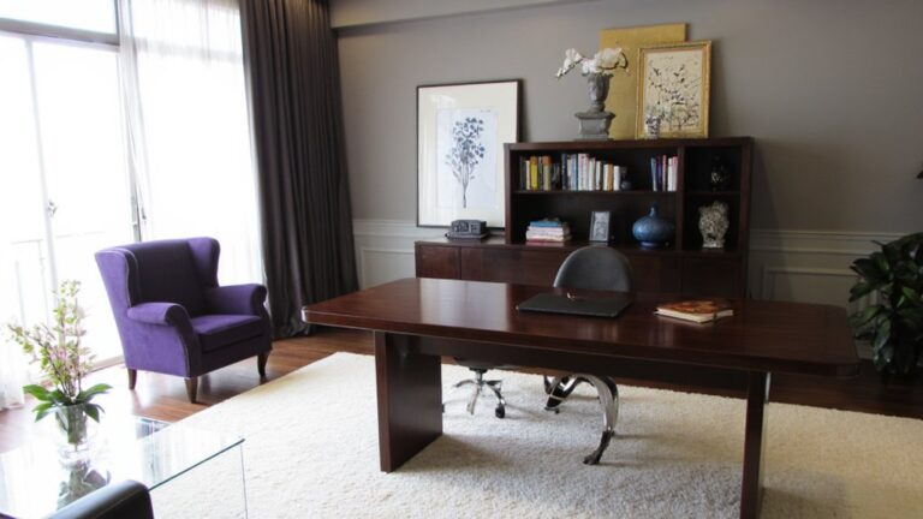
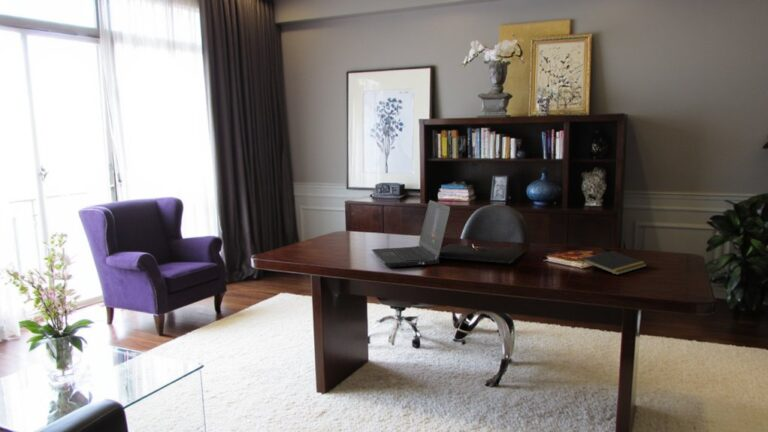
+ notepad [580,250,648,276]
+ laptop computer [371,199,451,269]
